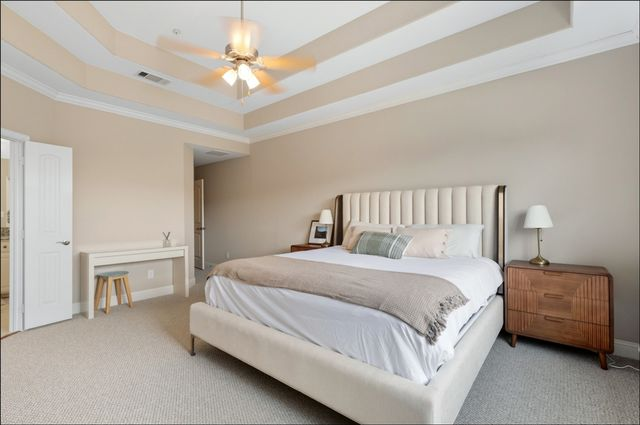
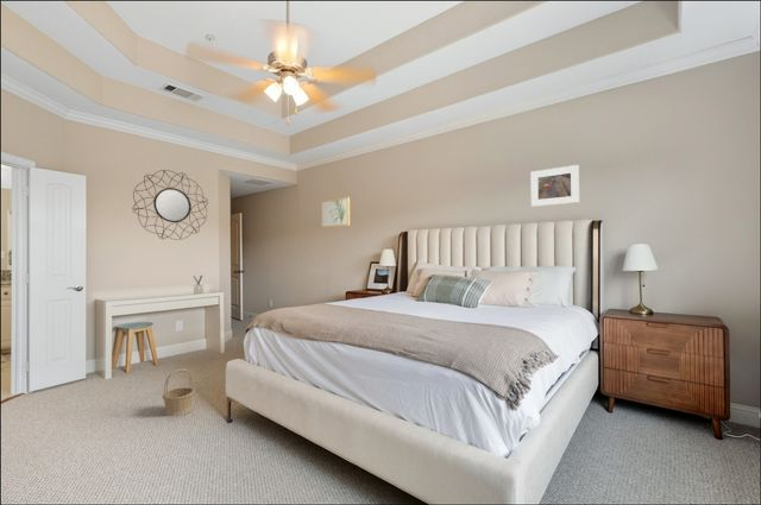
+ home mirror [132,169,209,241]
+ basket [162,368,196,417]
+ wall art [320,196,351,229]
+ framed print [530,164,580,208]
